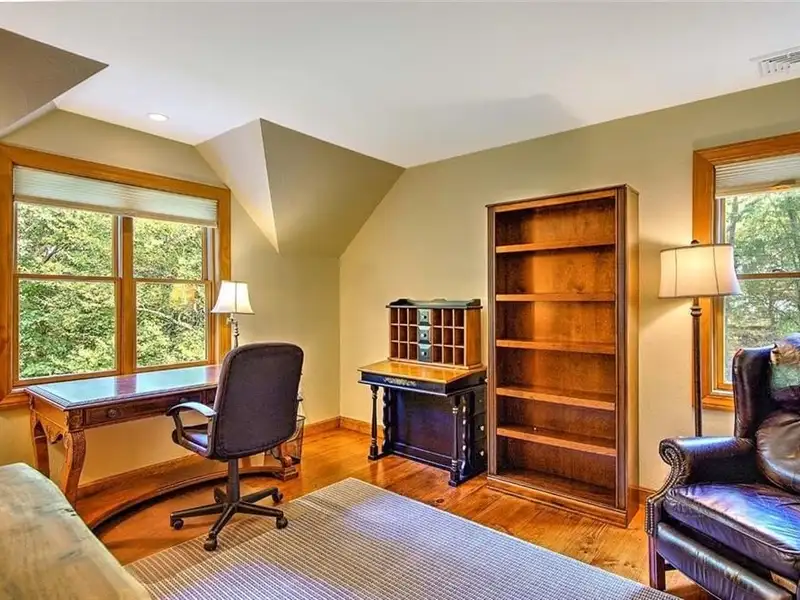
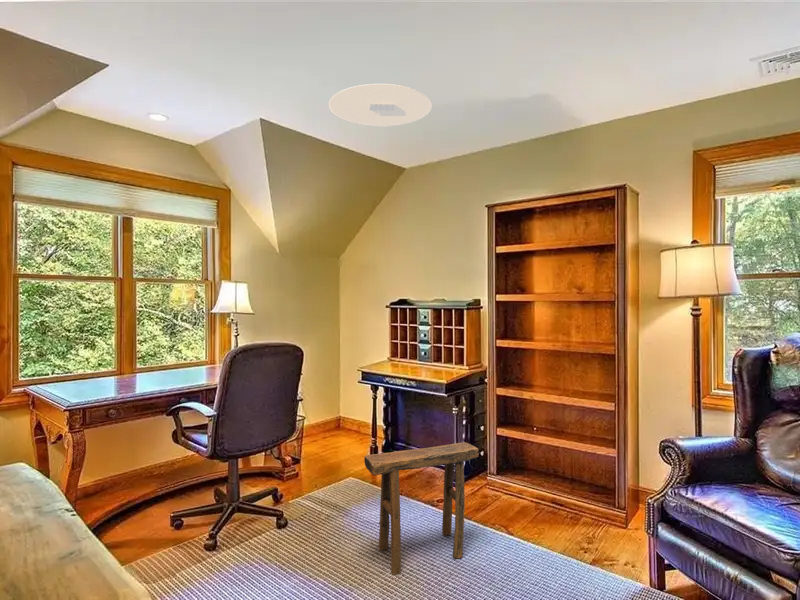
+ stool [363,441,480,576]
+ ceiling light [328,83,433,127]
